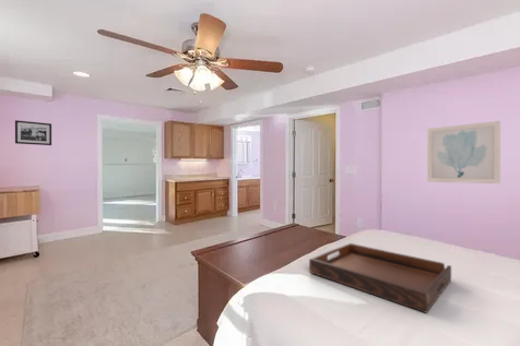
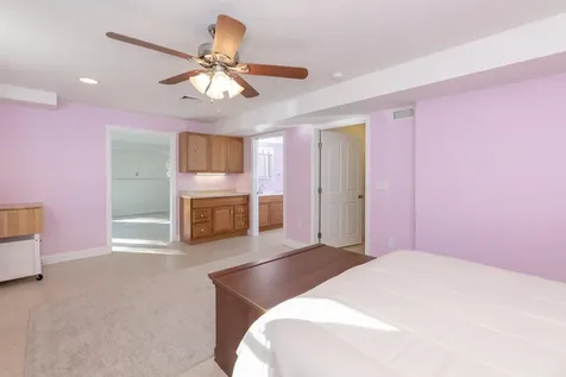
- picture frame [14,119,52,146]
- serving tray [308,242,452,314]
- wall art [426,120,501,184]
